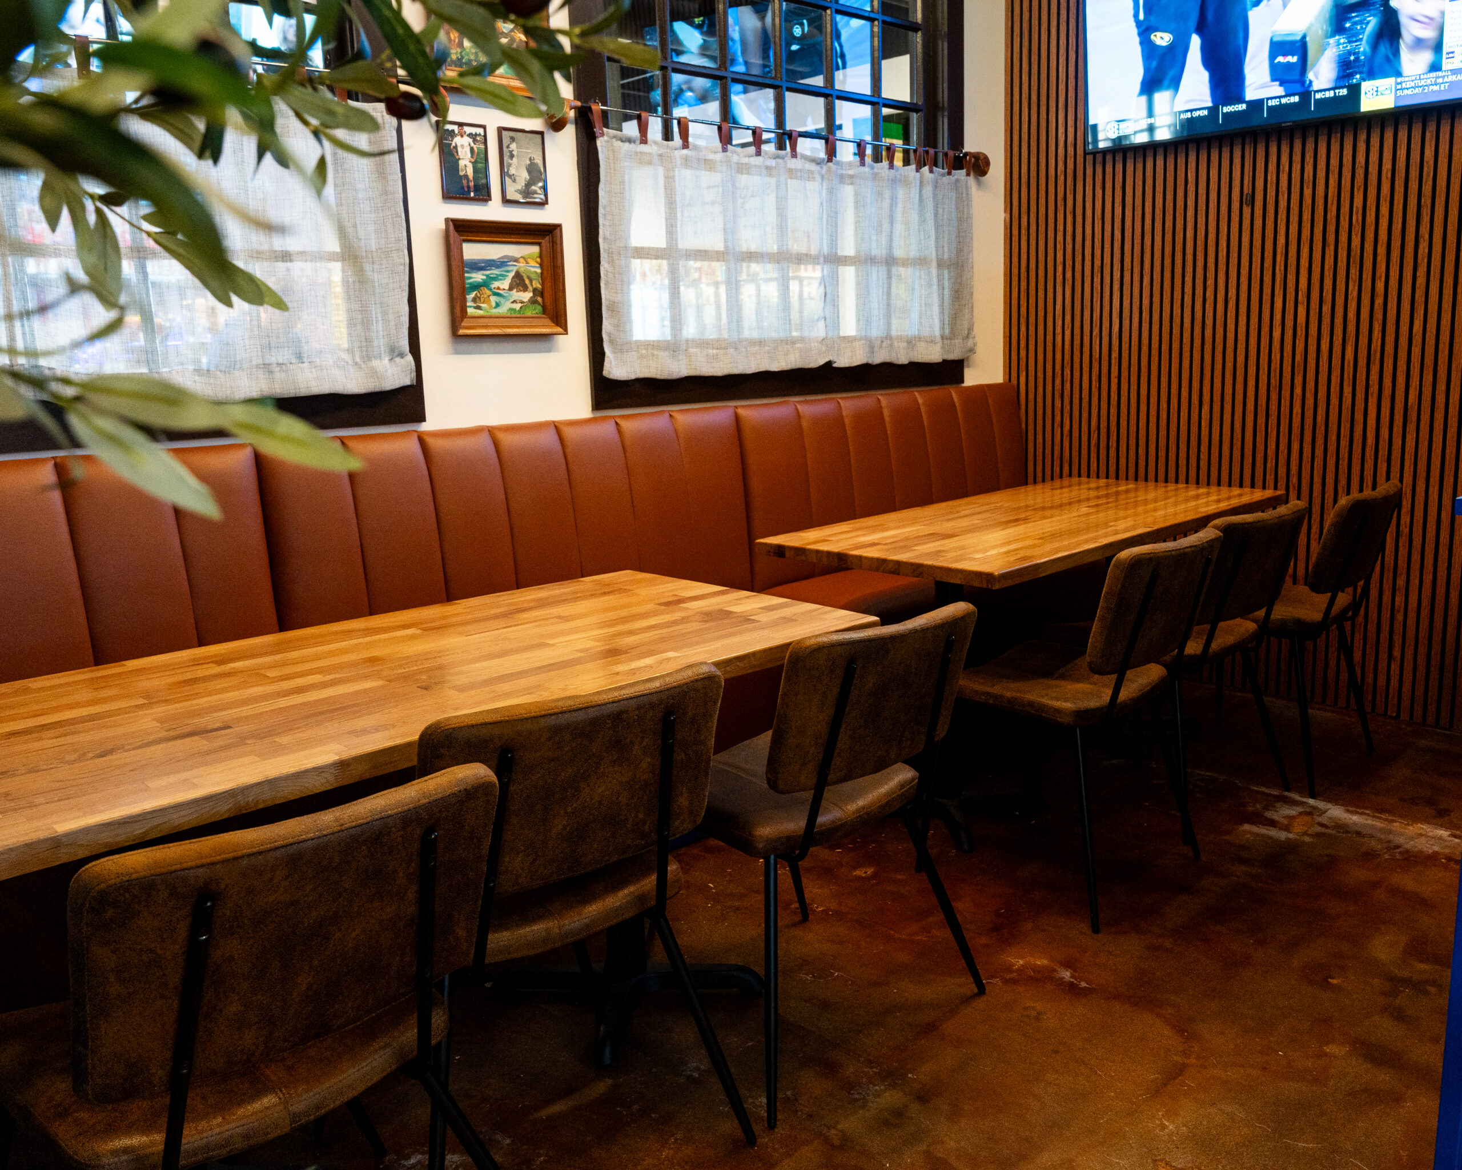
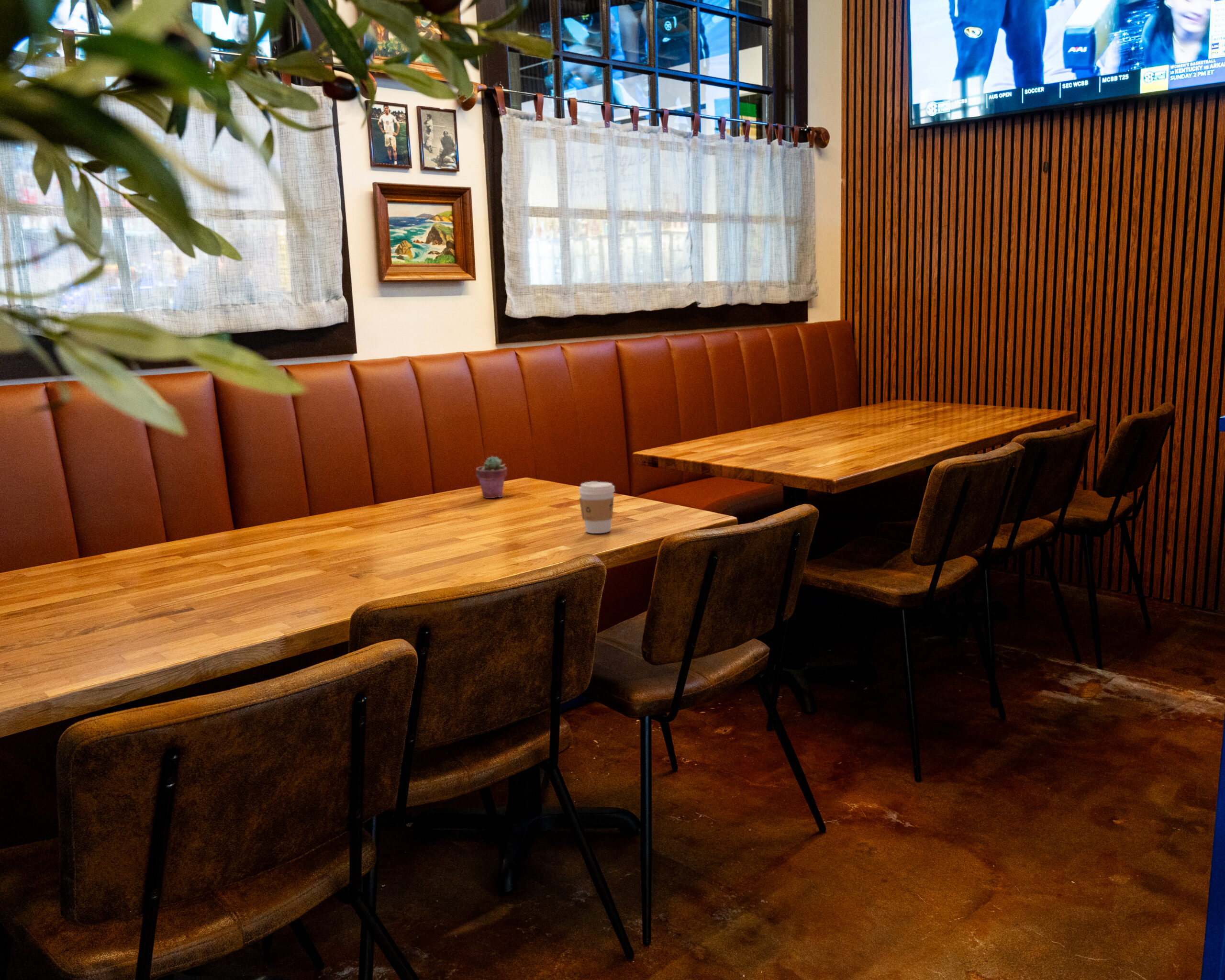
+ coffee cup [579,481,615,534]
+ potted succulent [476,456,507,499]
